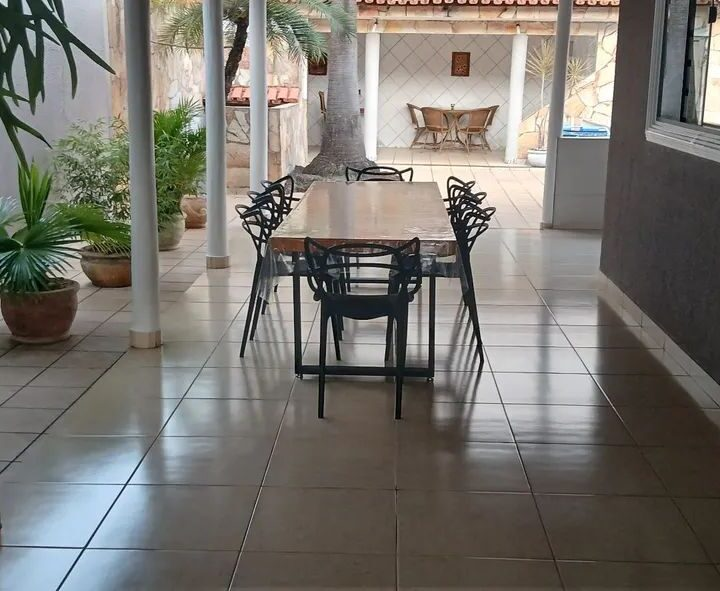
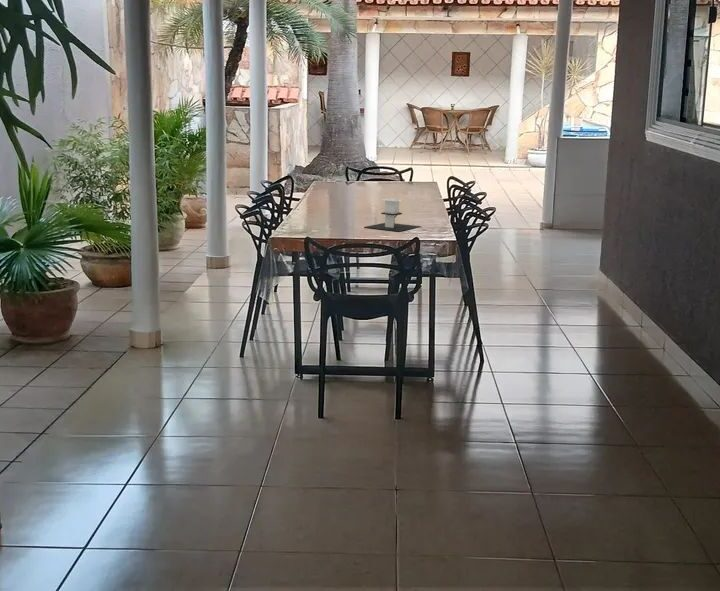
+ architectural model [365,197,422,232]
